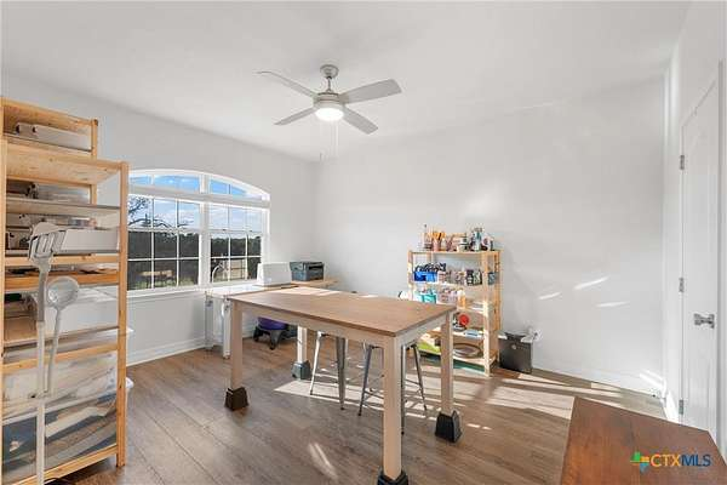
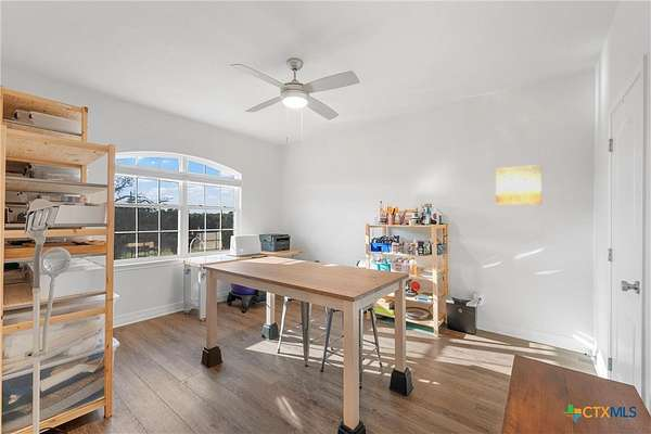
+ wall art [495,164,542,206]
